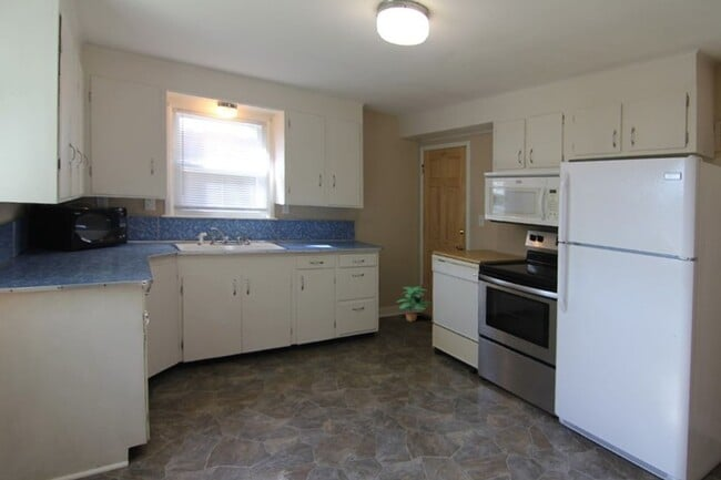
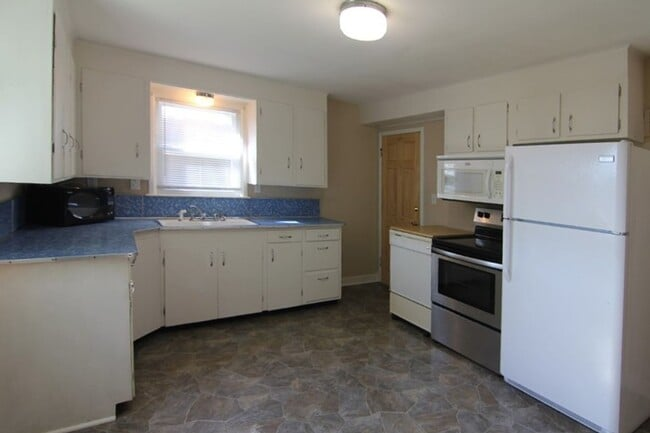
- potted plant [395,285,430,323]
